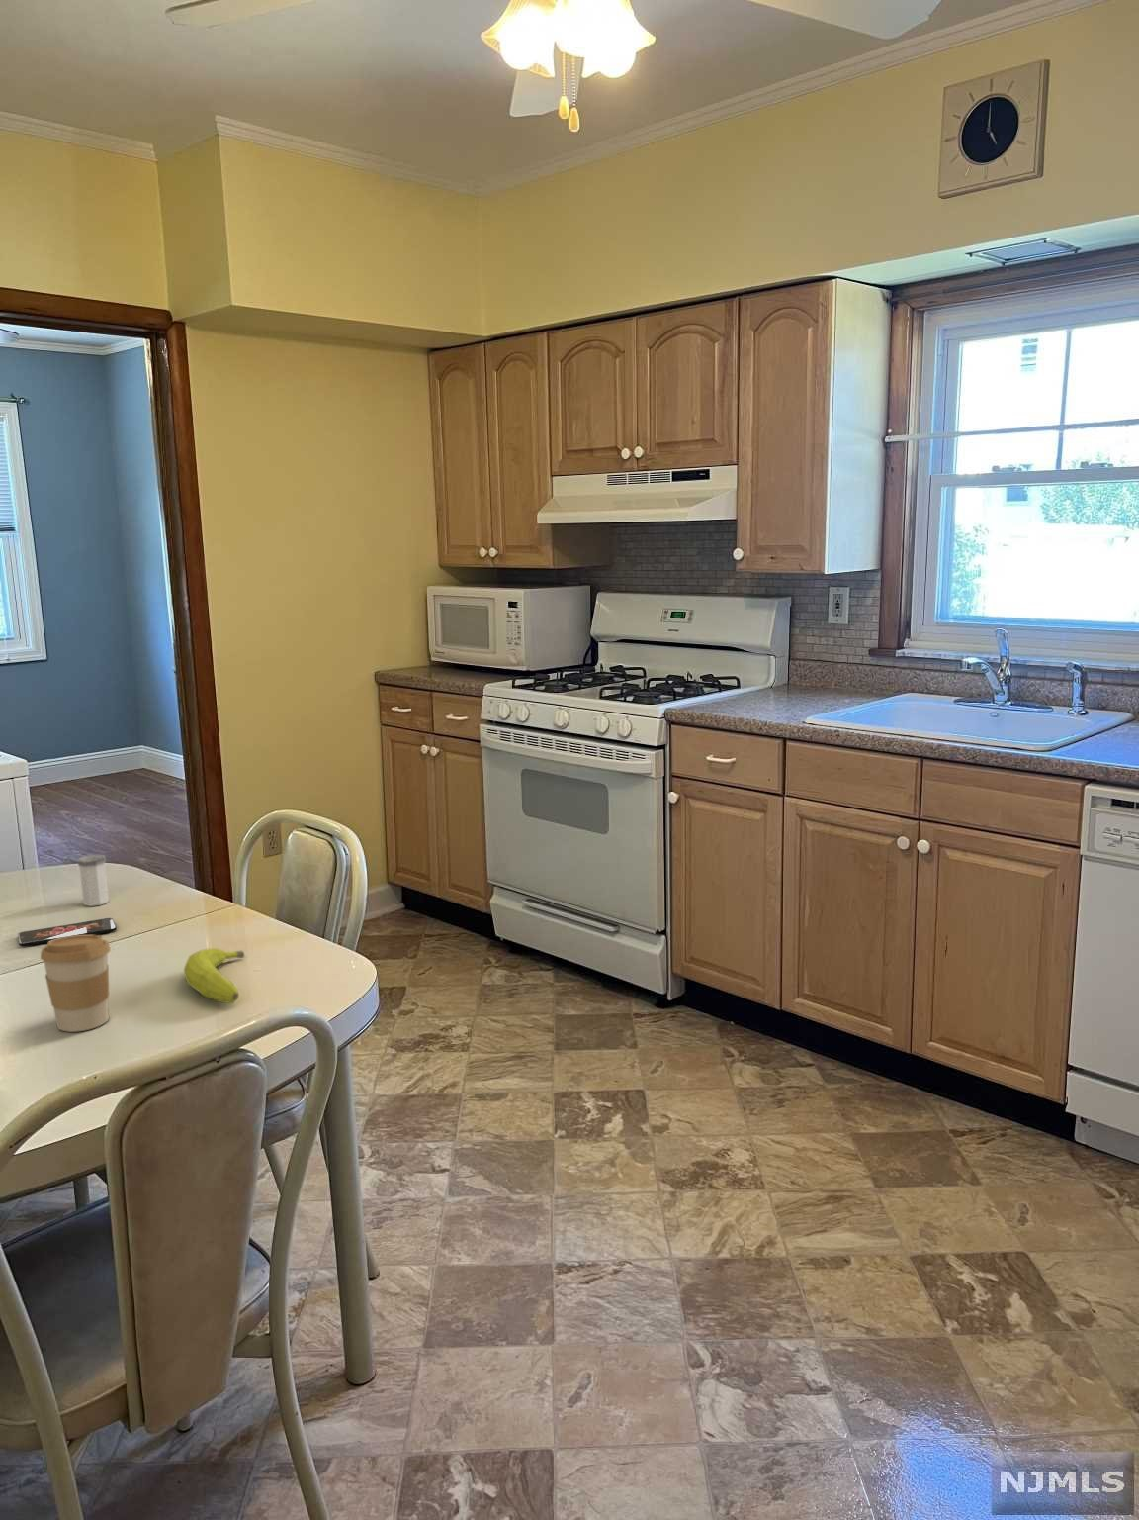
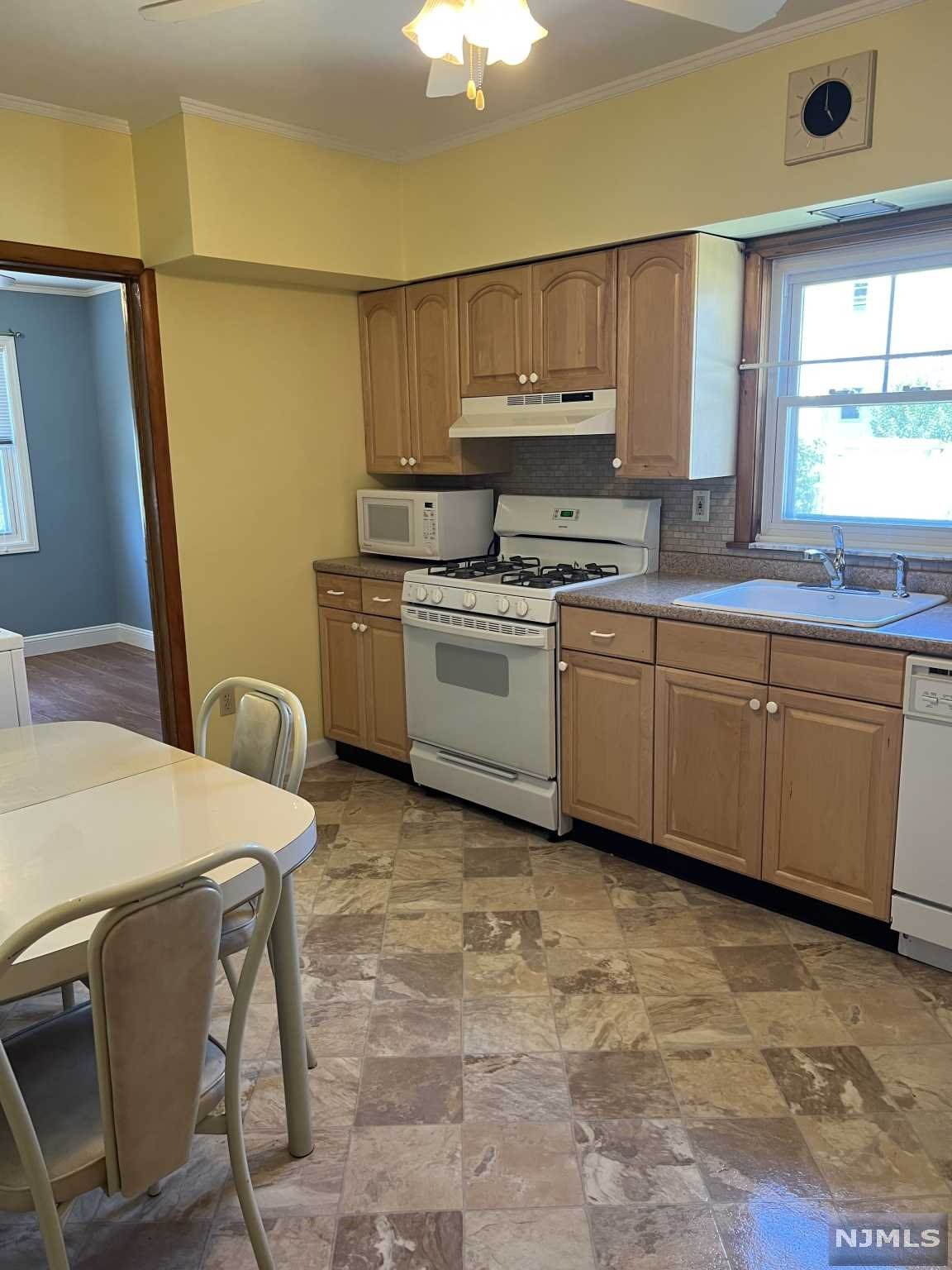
- salt shaker [77,855,110,907]
- smartphone [17,917,117,947]
- fruit [183,947,245,1004]
- coffee cup [39,935,111,1033]
